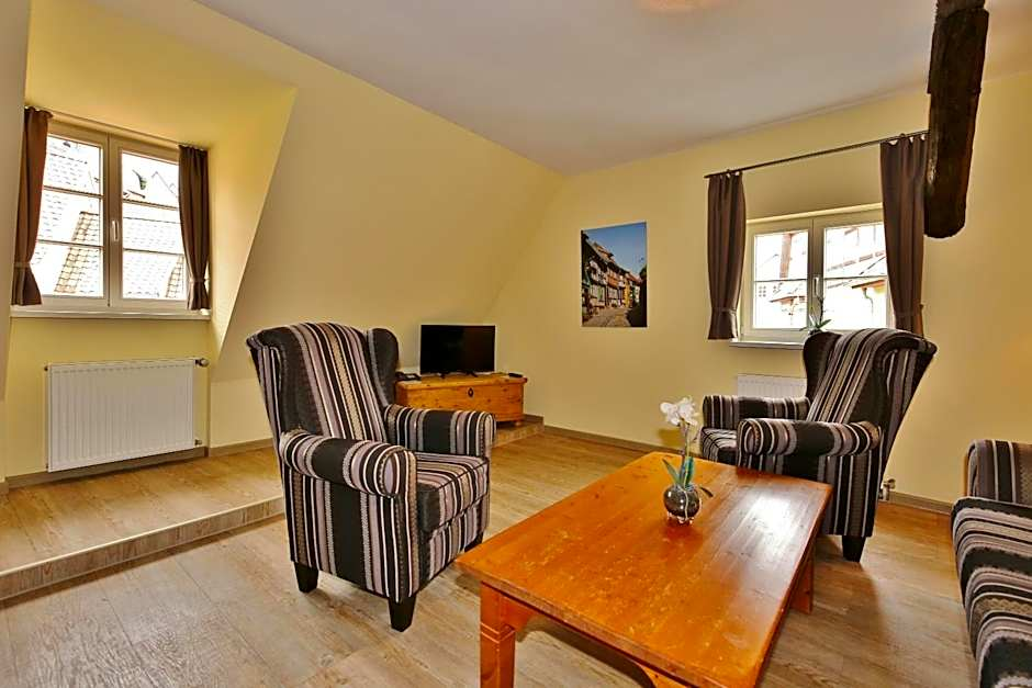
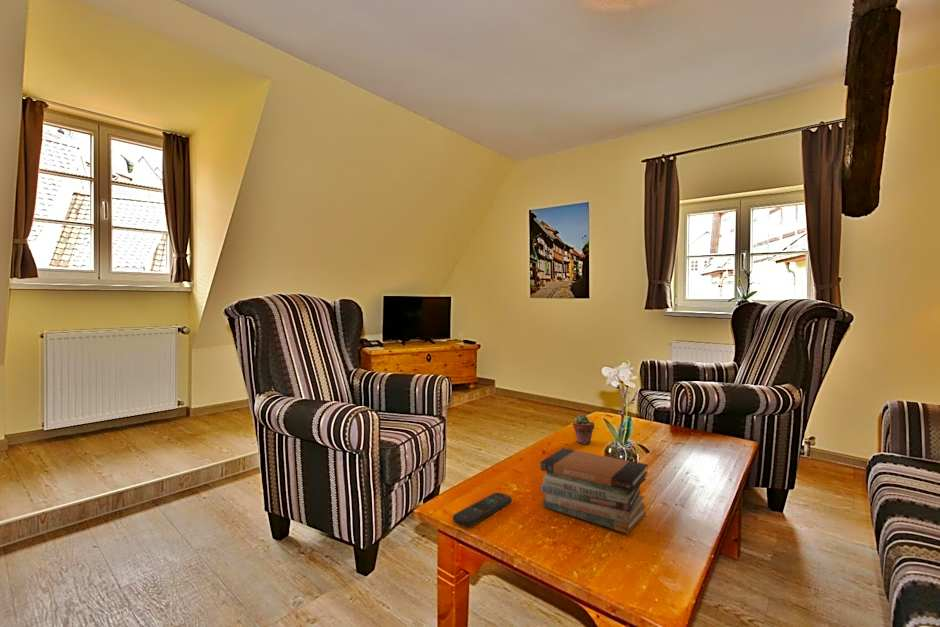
+ potted succulent [572,414,595,445]
+ book stack [540,447,649,535]
+ remote control [452,492,513,528]
